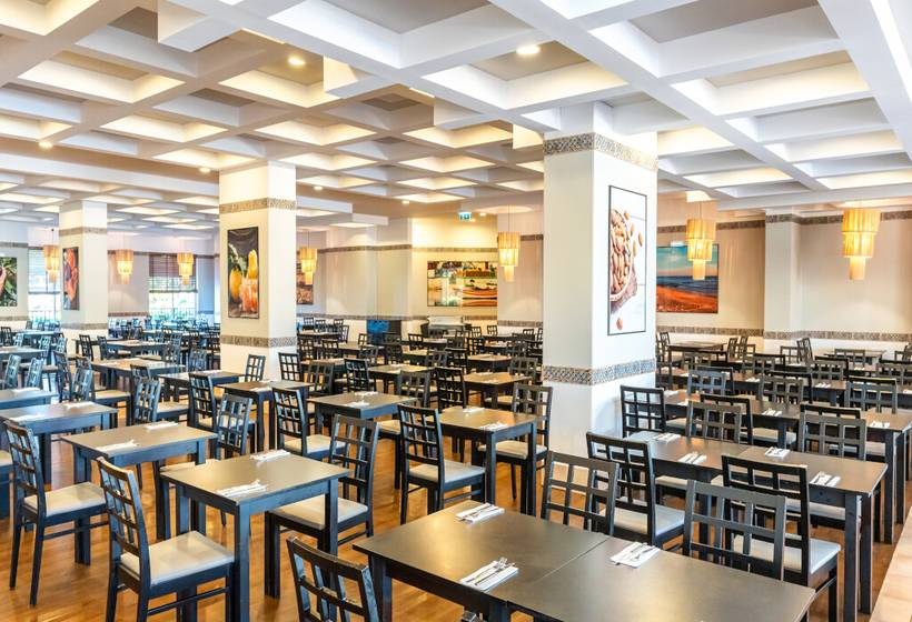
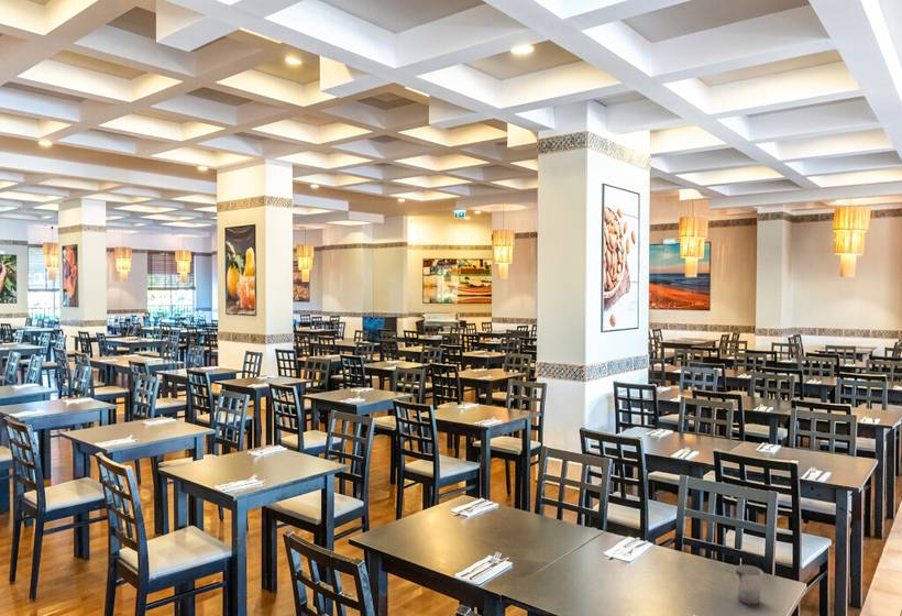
+ cup [734,564,765,605]
